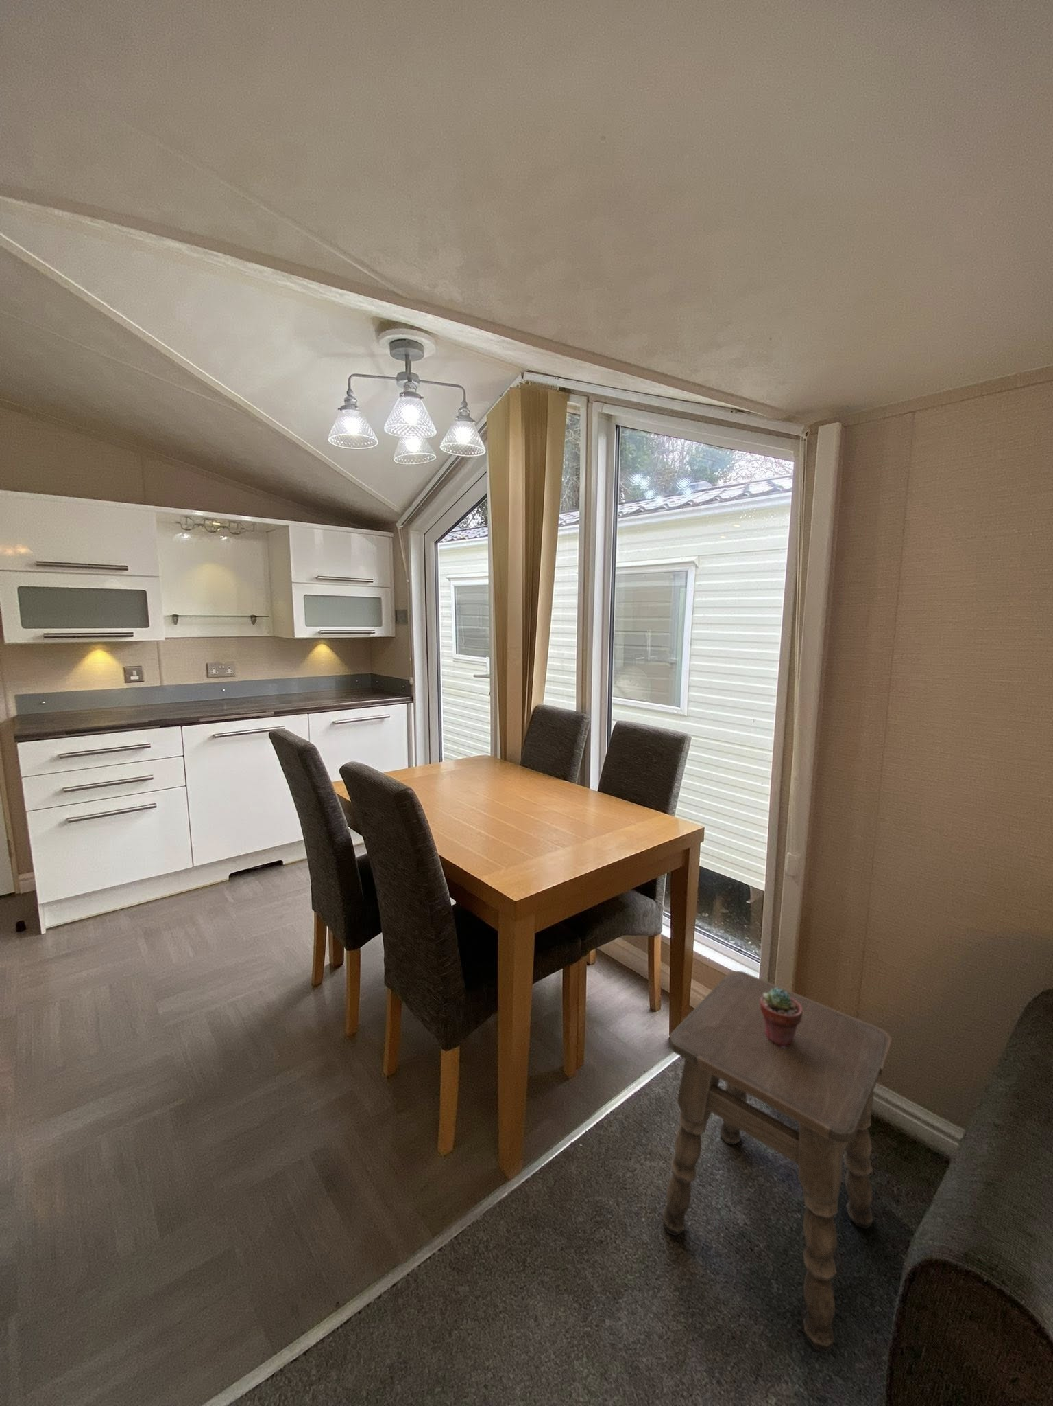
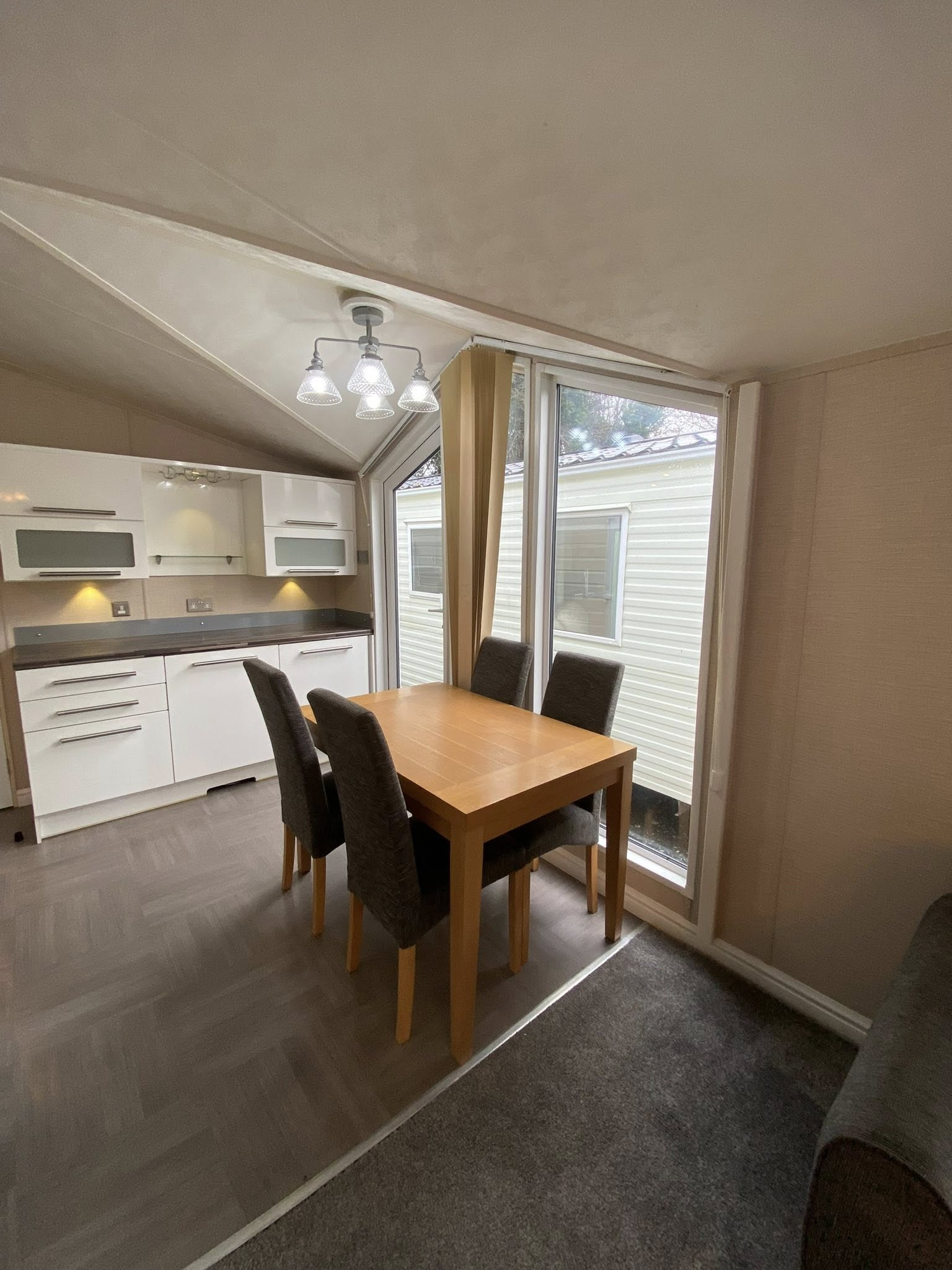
- side table [661,970,893,1354]
- potted succulent [760,988,803,1047]
